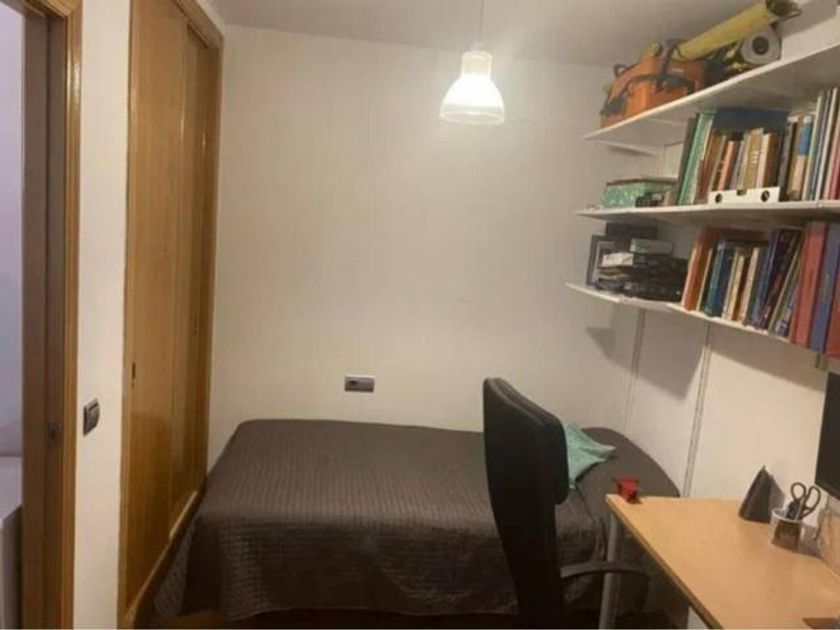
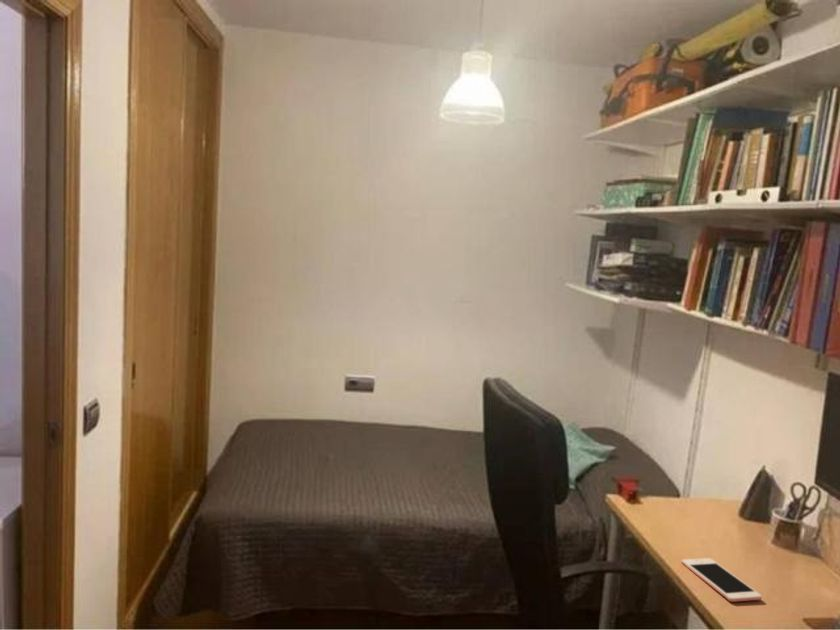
+ cell phone [681,557,763,603]
